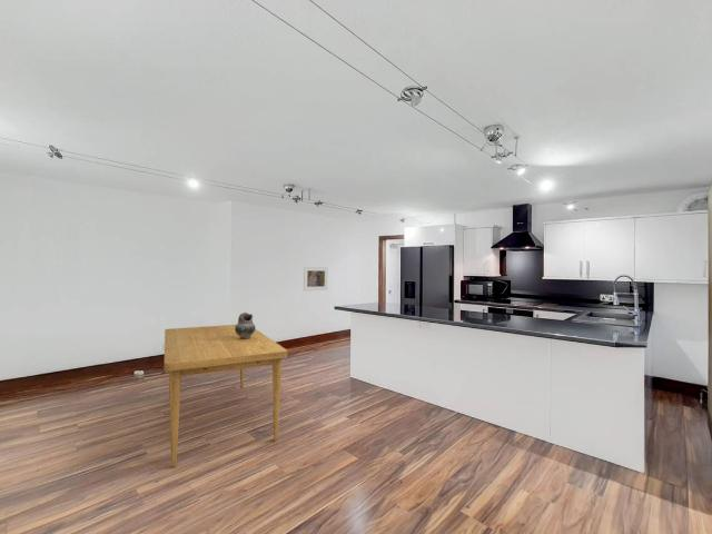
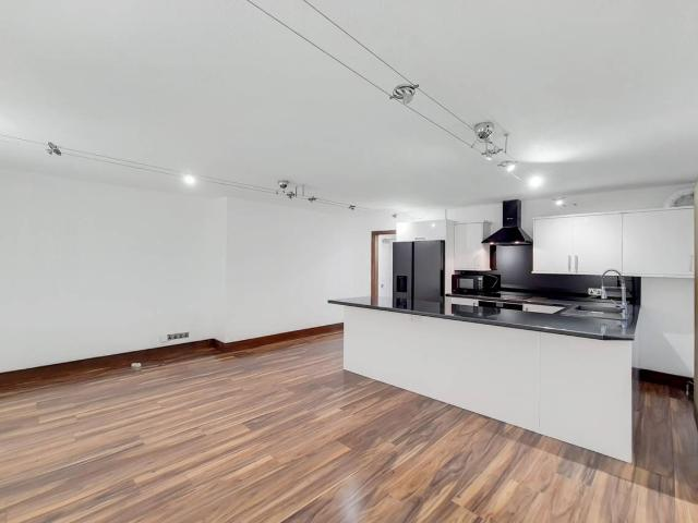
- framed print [303,266,329,291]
- dining table [164,324,288,468]
- ceramic jug [235,312,256,339]
